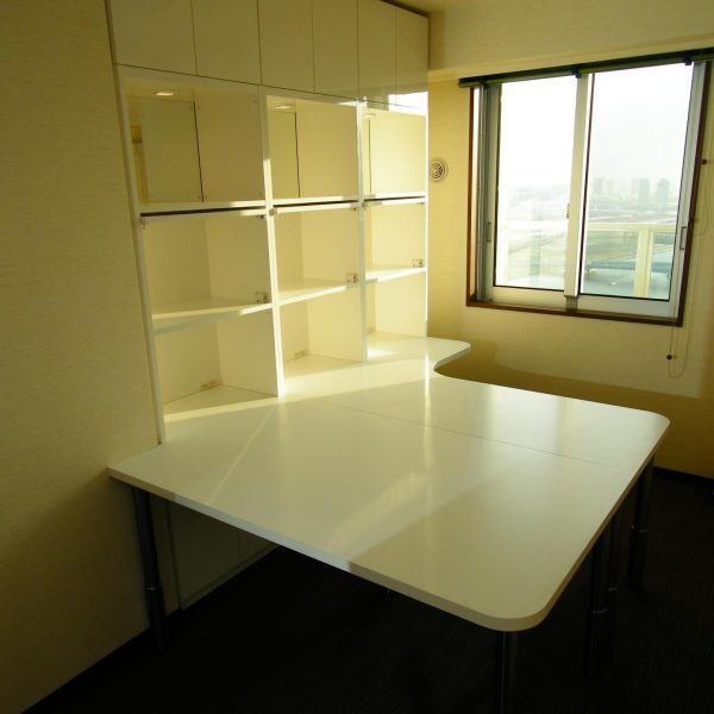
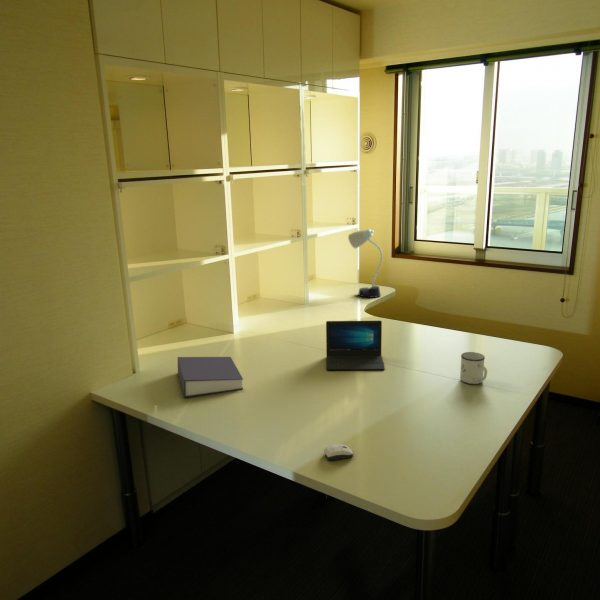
+ laptop [325,320,386,371]
+ desk lamp [347,228,384,299]
+ book [177,356,244,399]
+ mug [459,351,488,385]
+ computer mouse [323,443,354,462]
